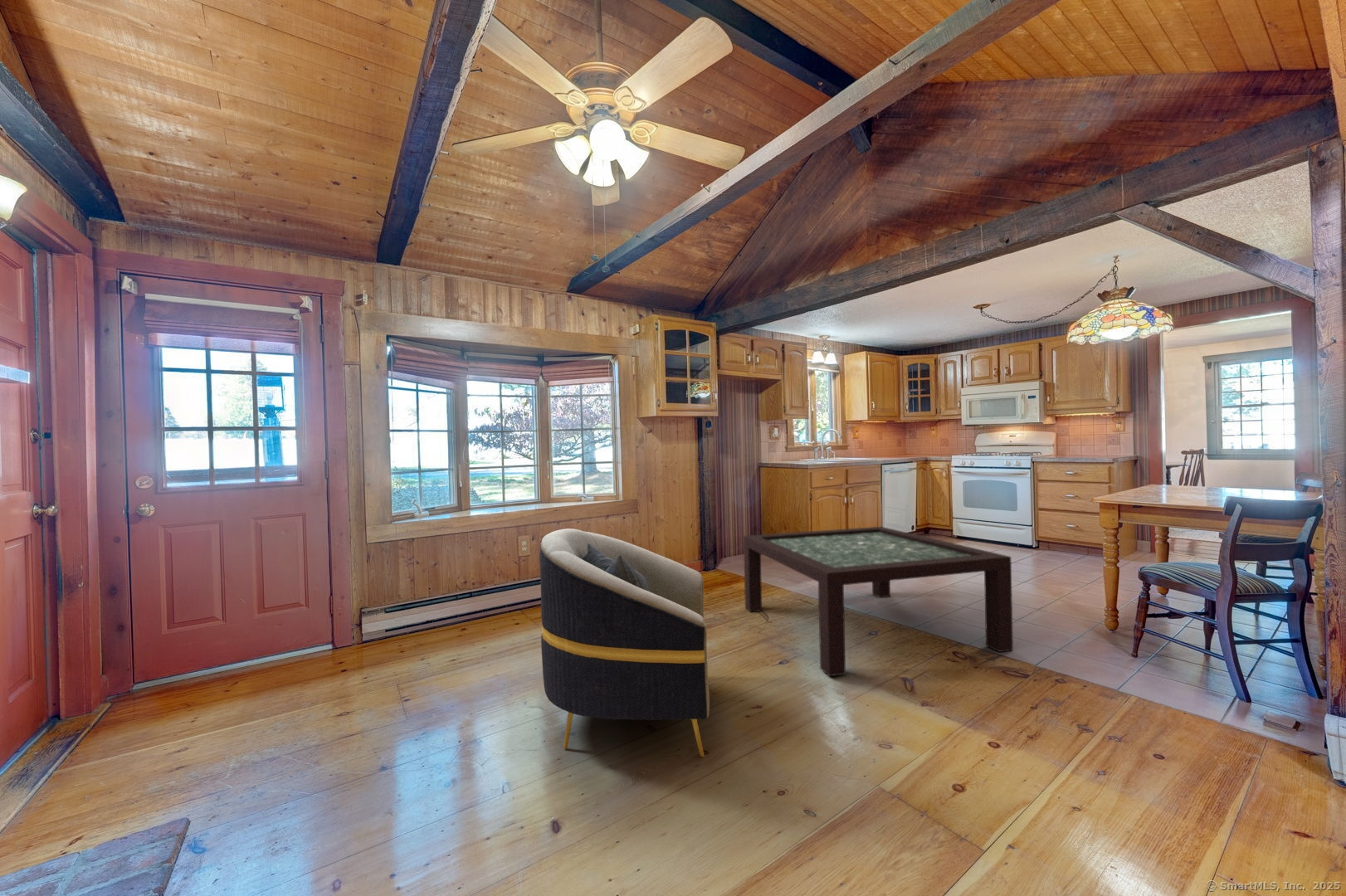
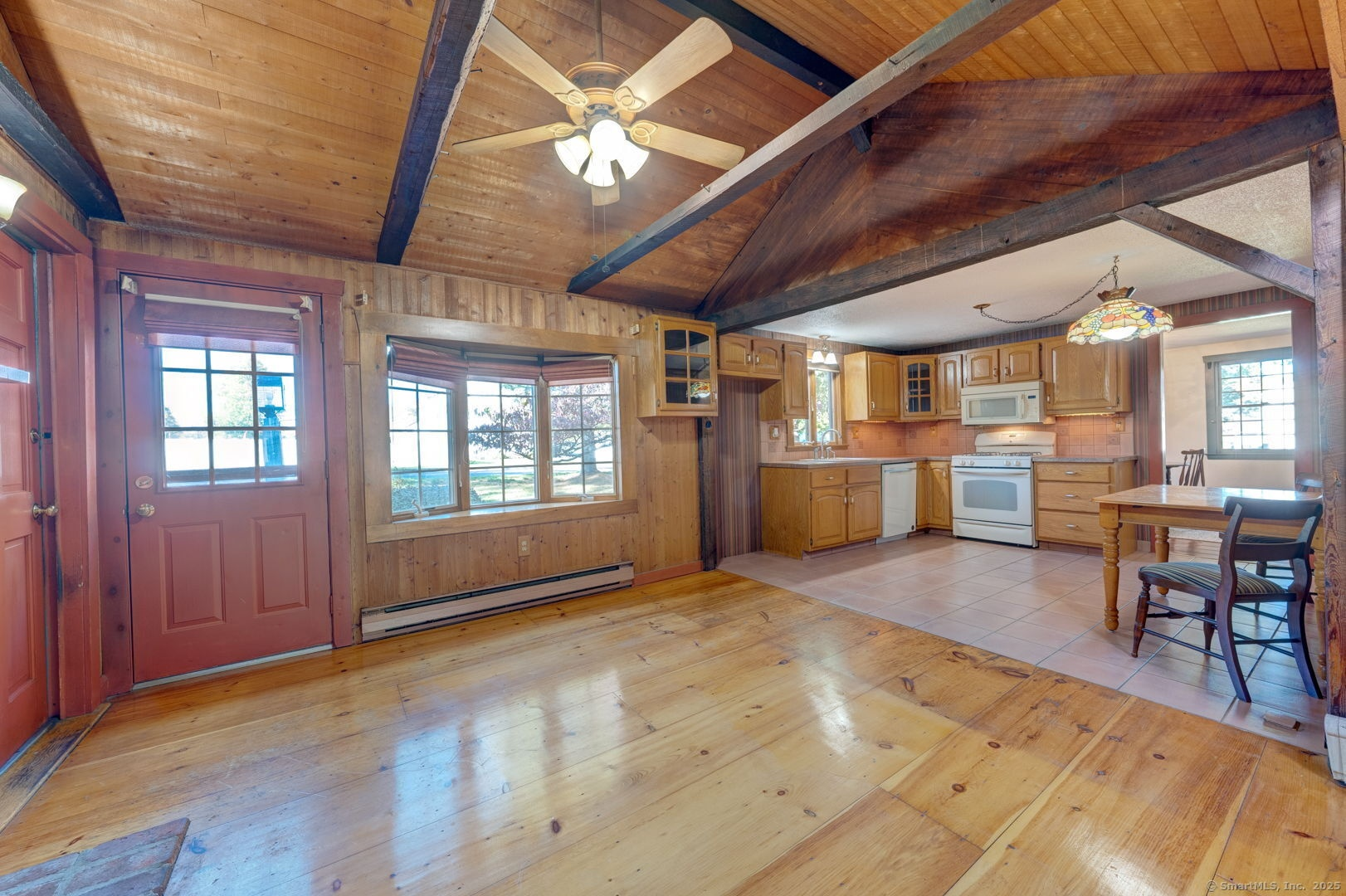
- coffee table [743,526,1014,677]
- armchair [539,528,710,757]
